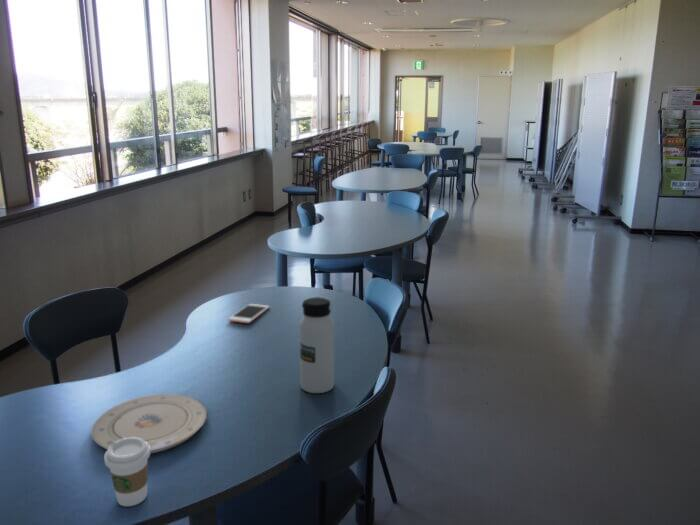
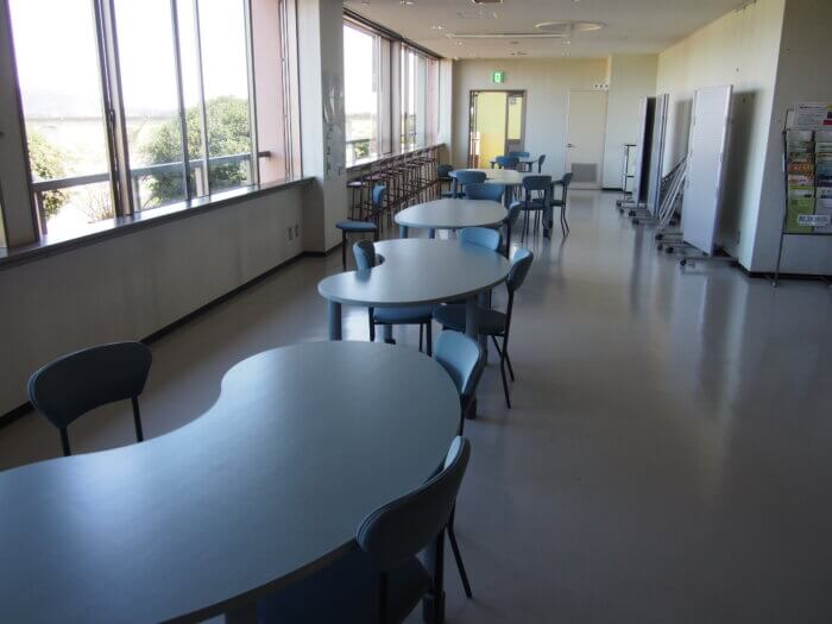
- coffee cup [103,437,152,507]
- cell phone [227,303,270,324]
- plate [90,393,208,454]
- water bottle [299,296,335,394]
